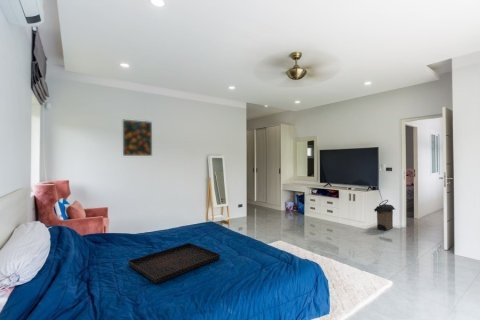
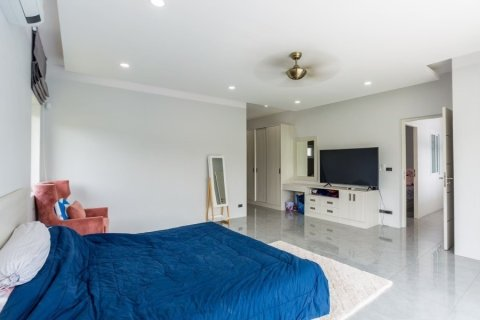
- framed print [122,119,153,157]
- laundry hamper [373,199,396,232]
- serving tray [127,242,221,285]
